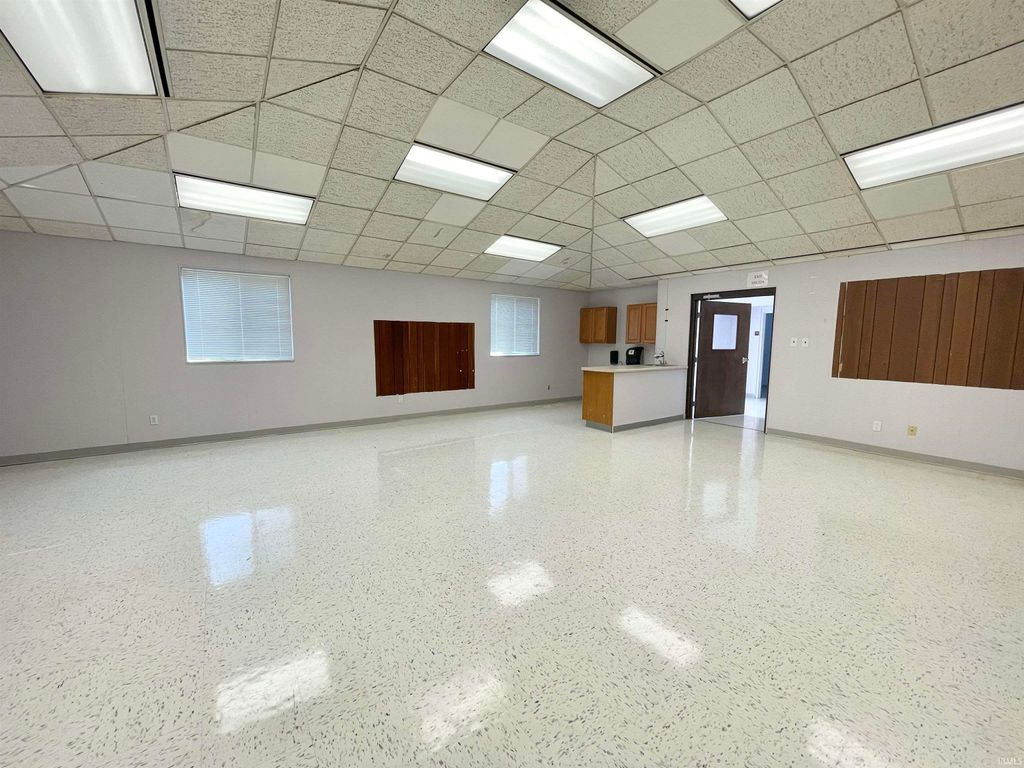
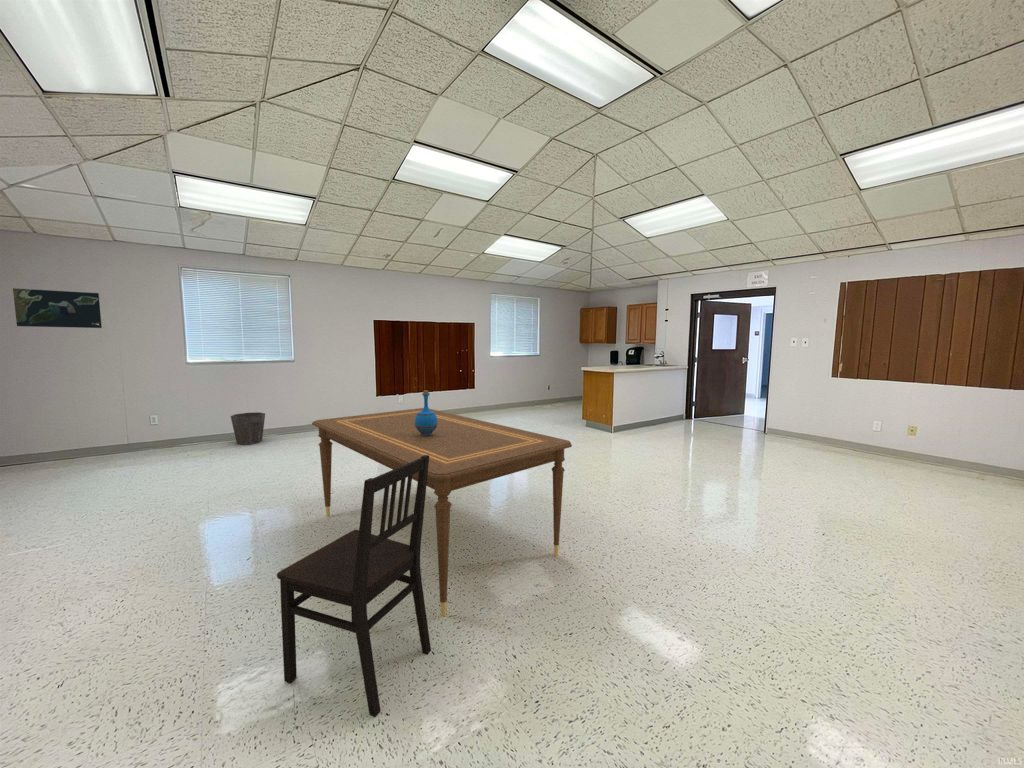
+ map [12,287,105,329]
+ dining chair [276,455,432,718]
+ bottle [415,390,438,436]
+ waste bin [230,411,266,446]
+ dining table [311,407,573,618]
